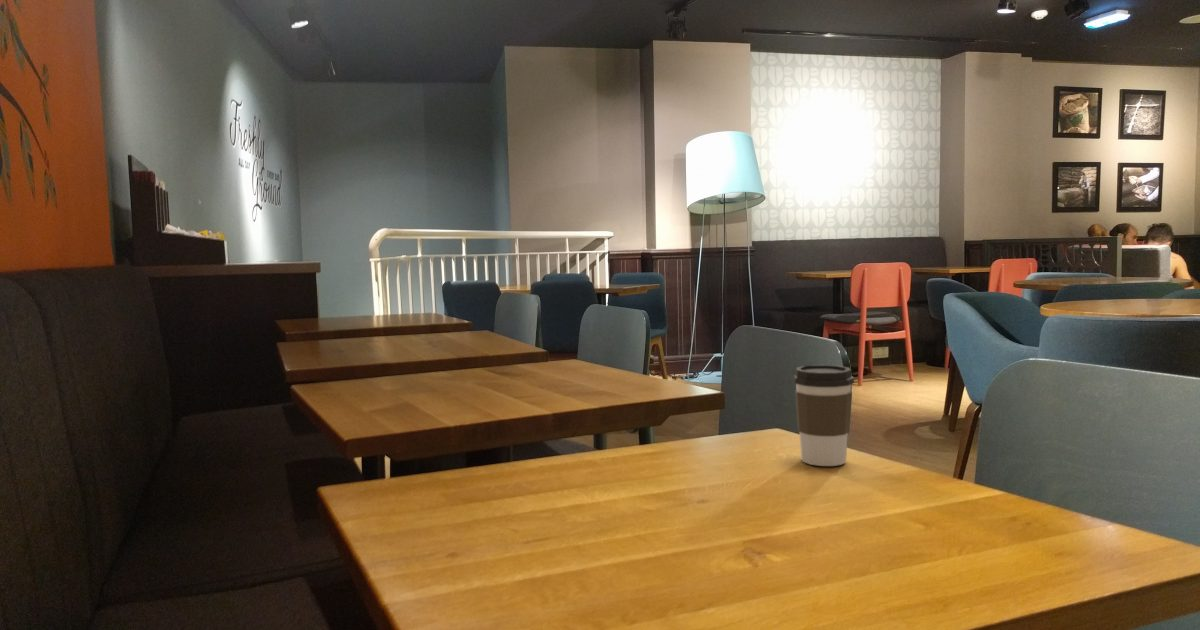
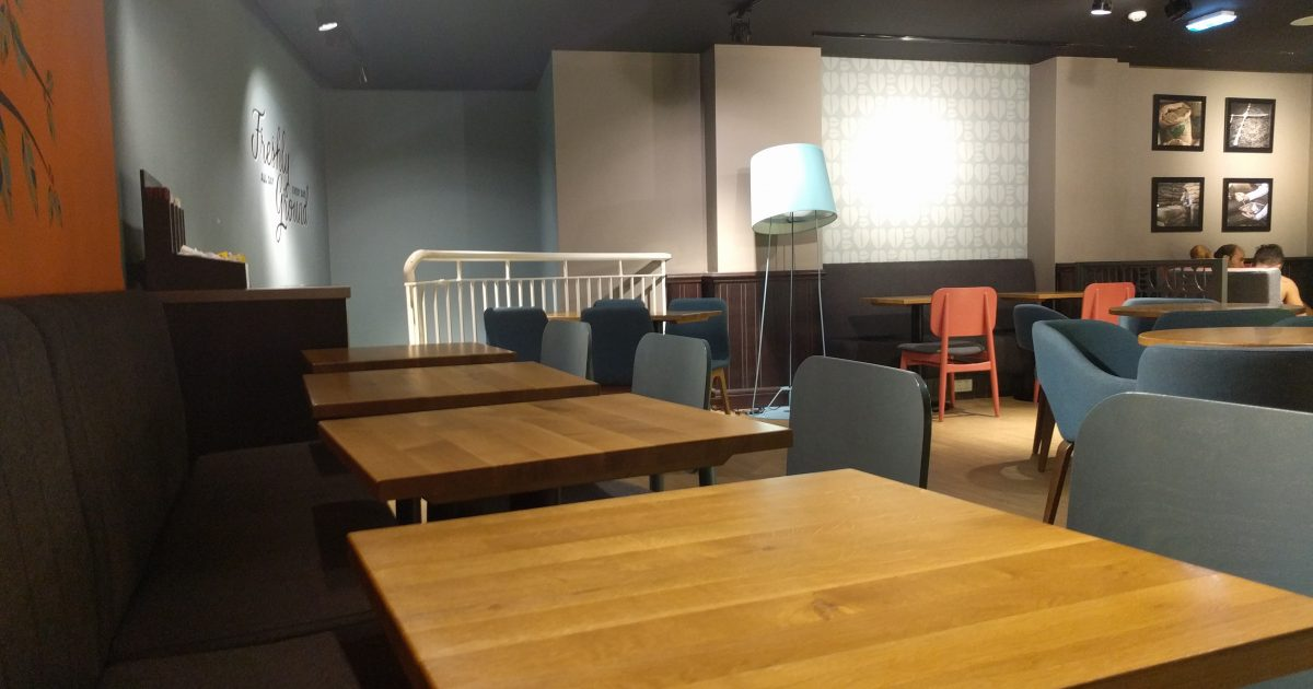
- coffee cup [792,364,855,467]
